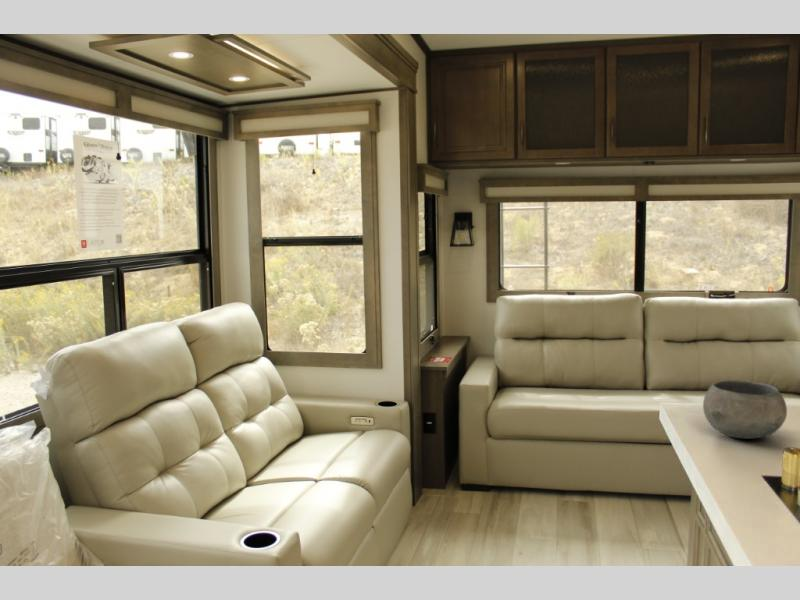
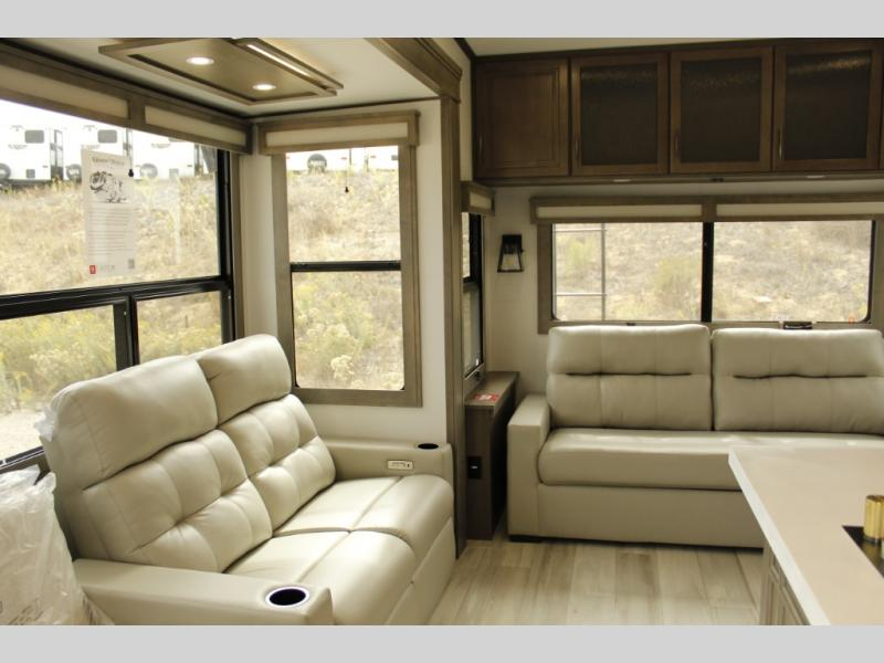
- bowl [702,379,788,440]
